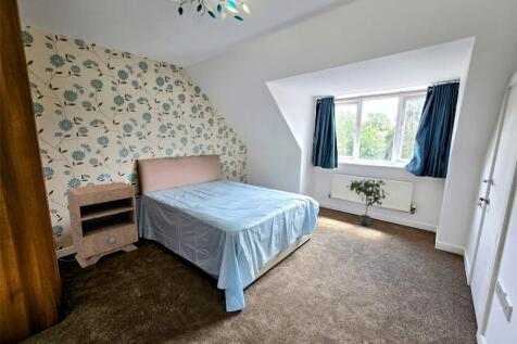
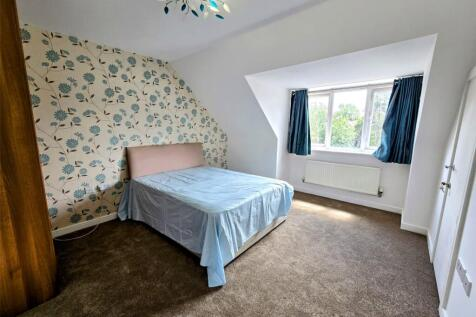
- nightstand [65,181,139,269]
- potted plant [345,179,390,227]
